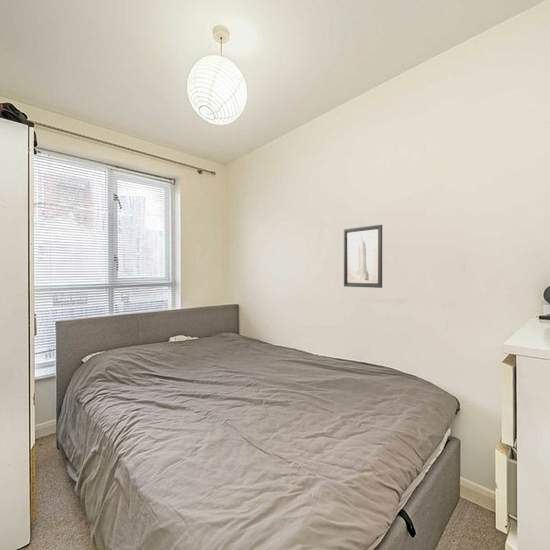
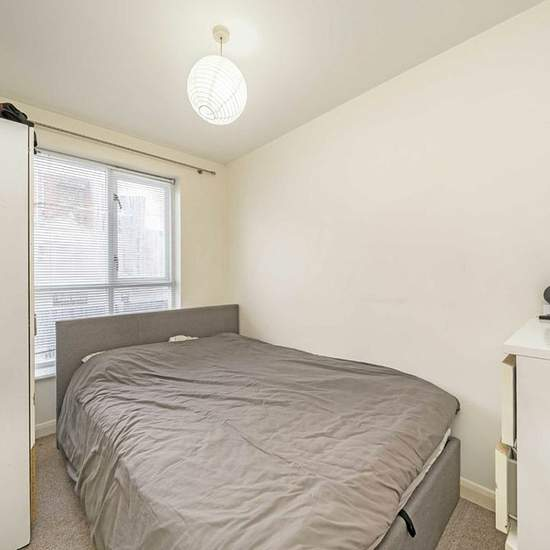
- wall art [343,224,383,289]
